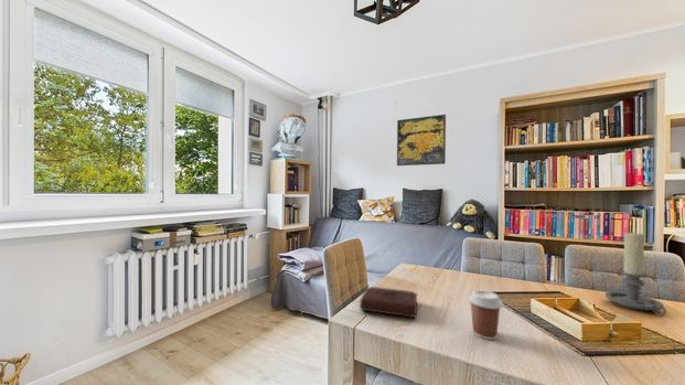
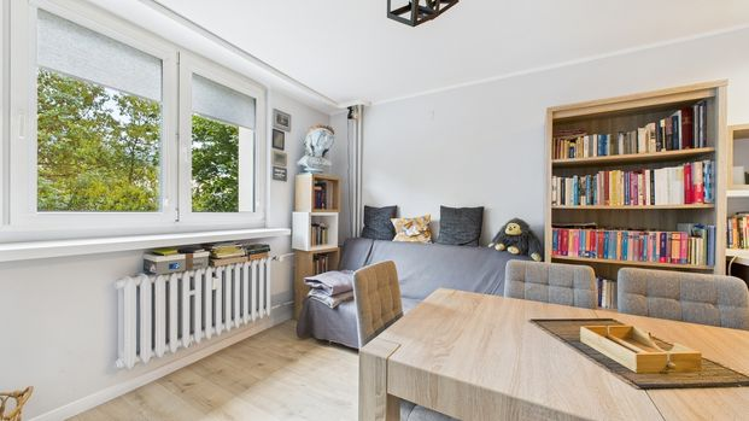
- coffee cup [468,289,504,341]
- candle holder [604,232,667,318]
- book [358,286,418,319]
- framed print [396,114,447,167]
